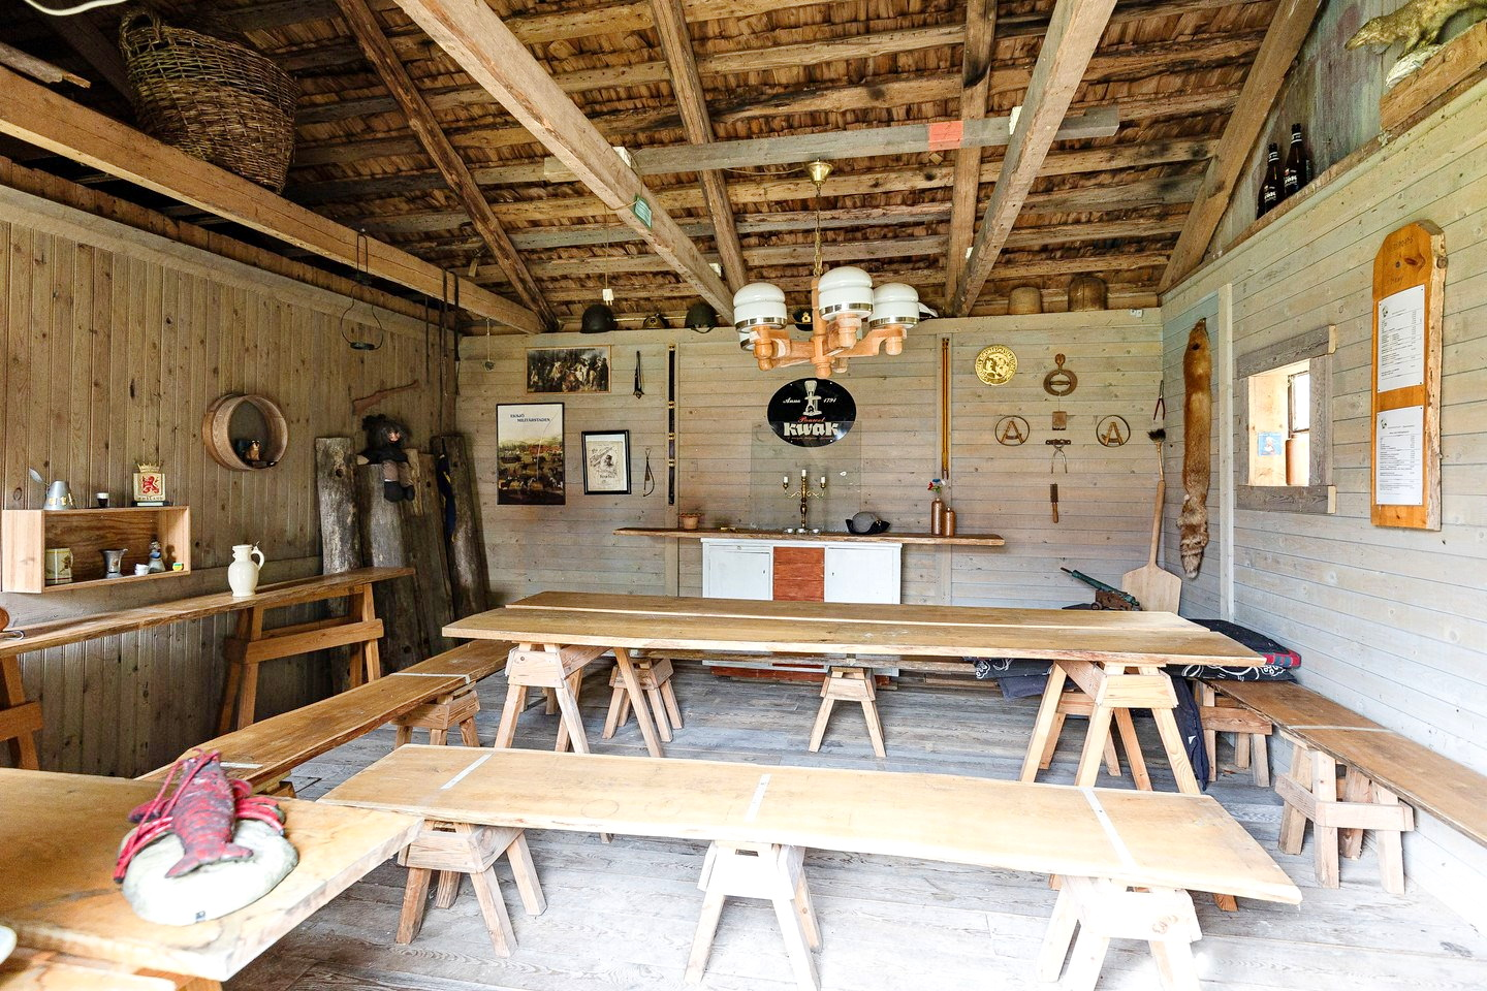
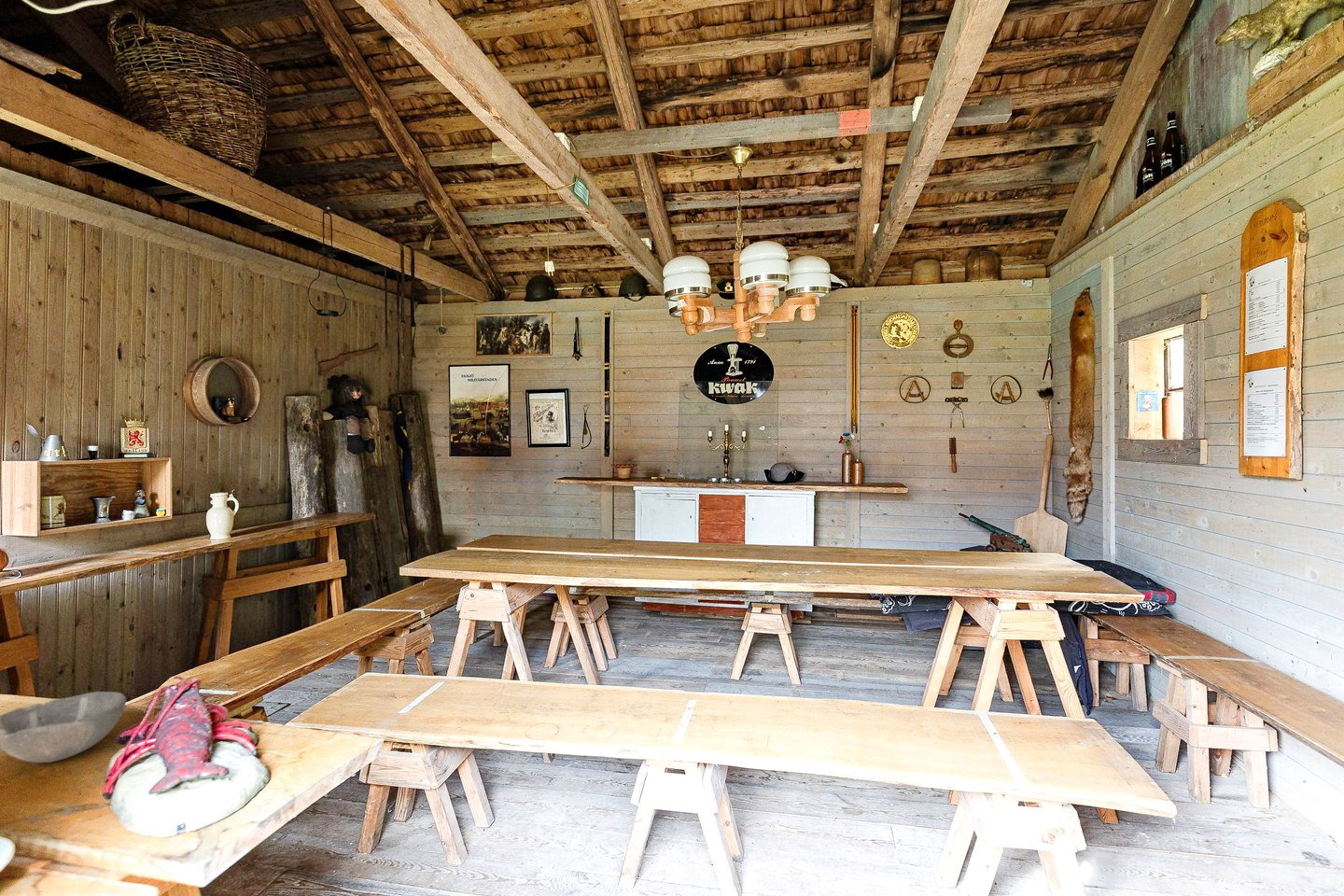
+ bowl [0,691,127,763]
